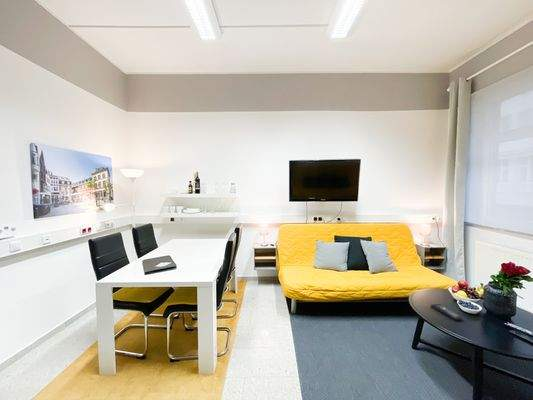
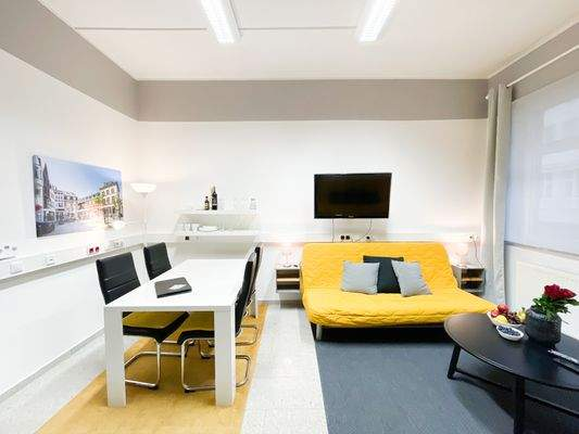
- remote control [430,303,463,321]
